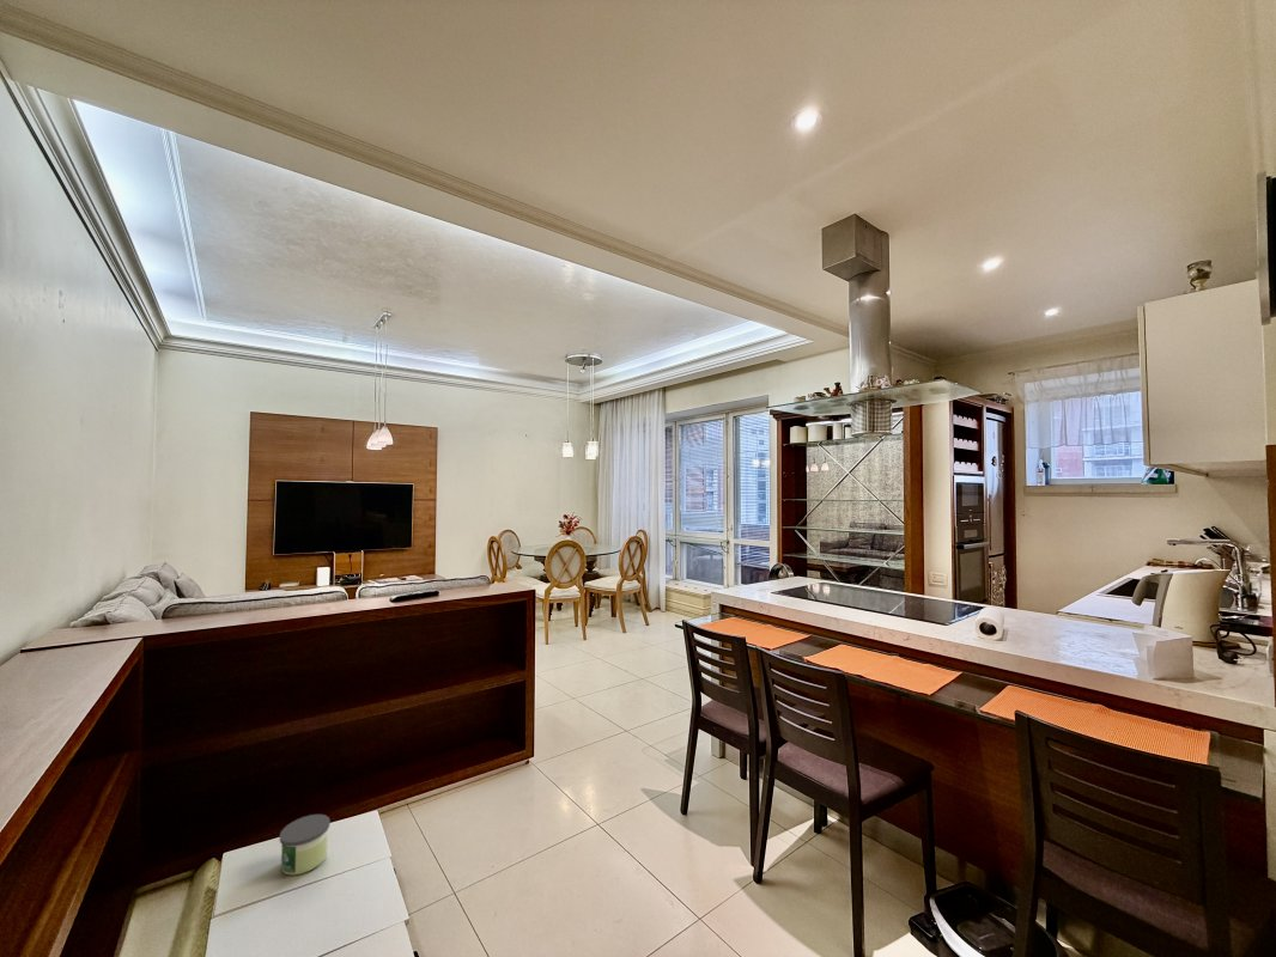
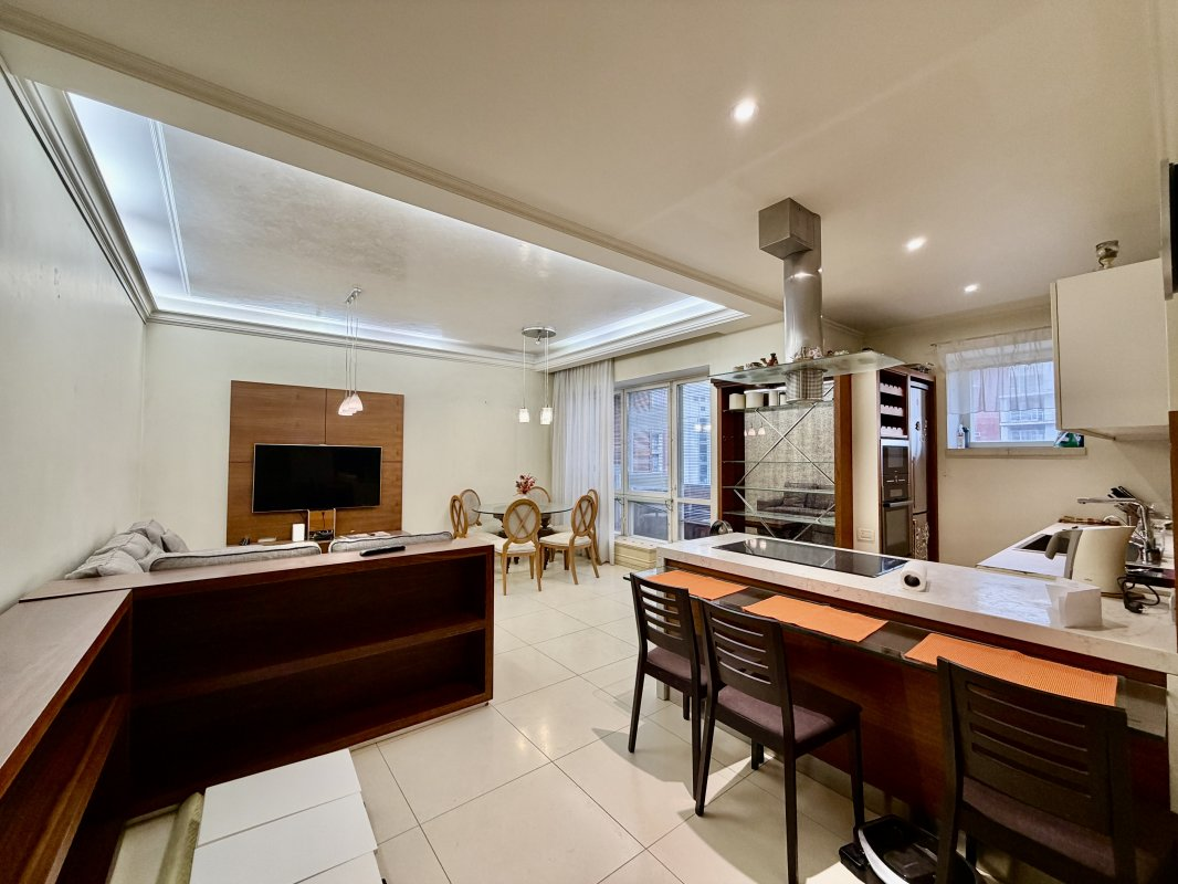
- candle [279,813,332,876]
